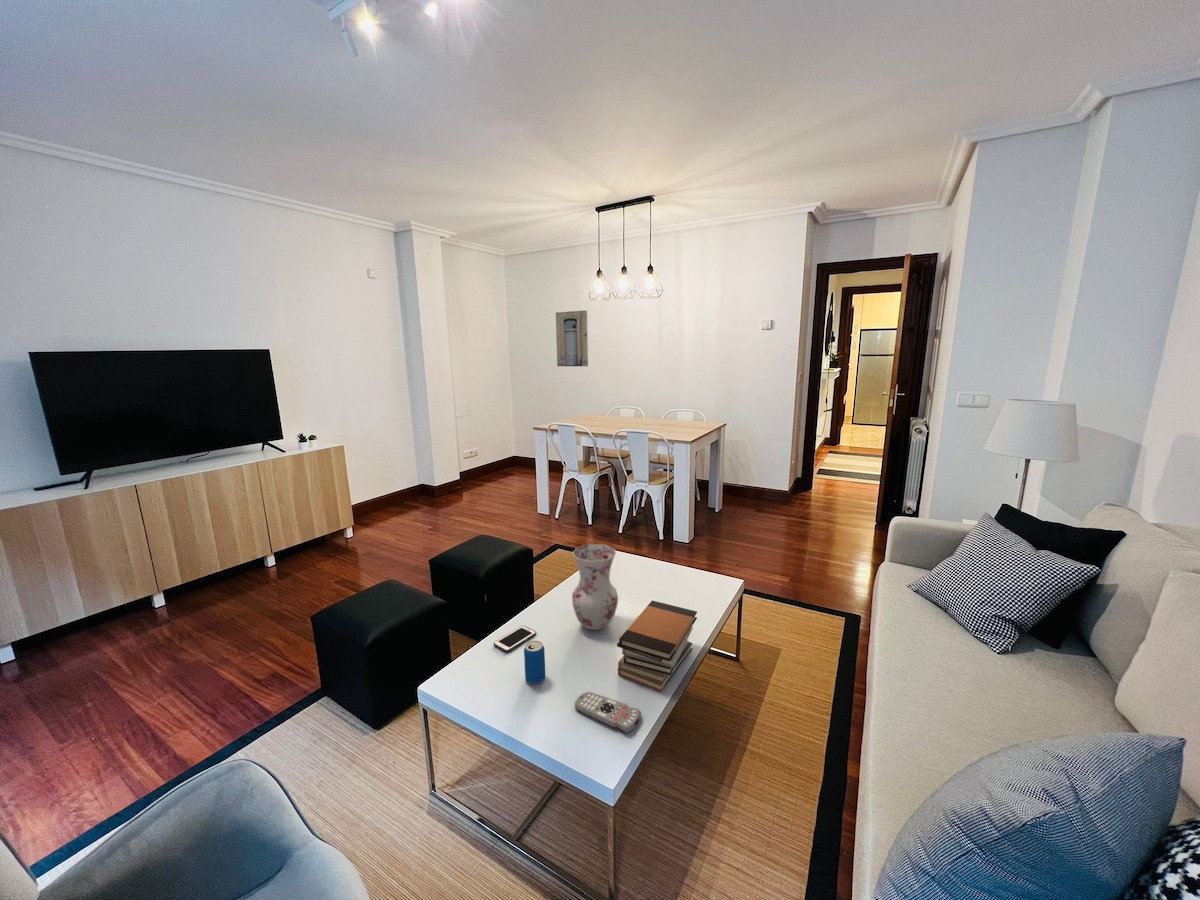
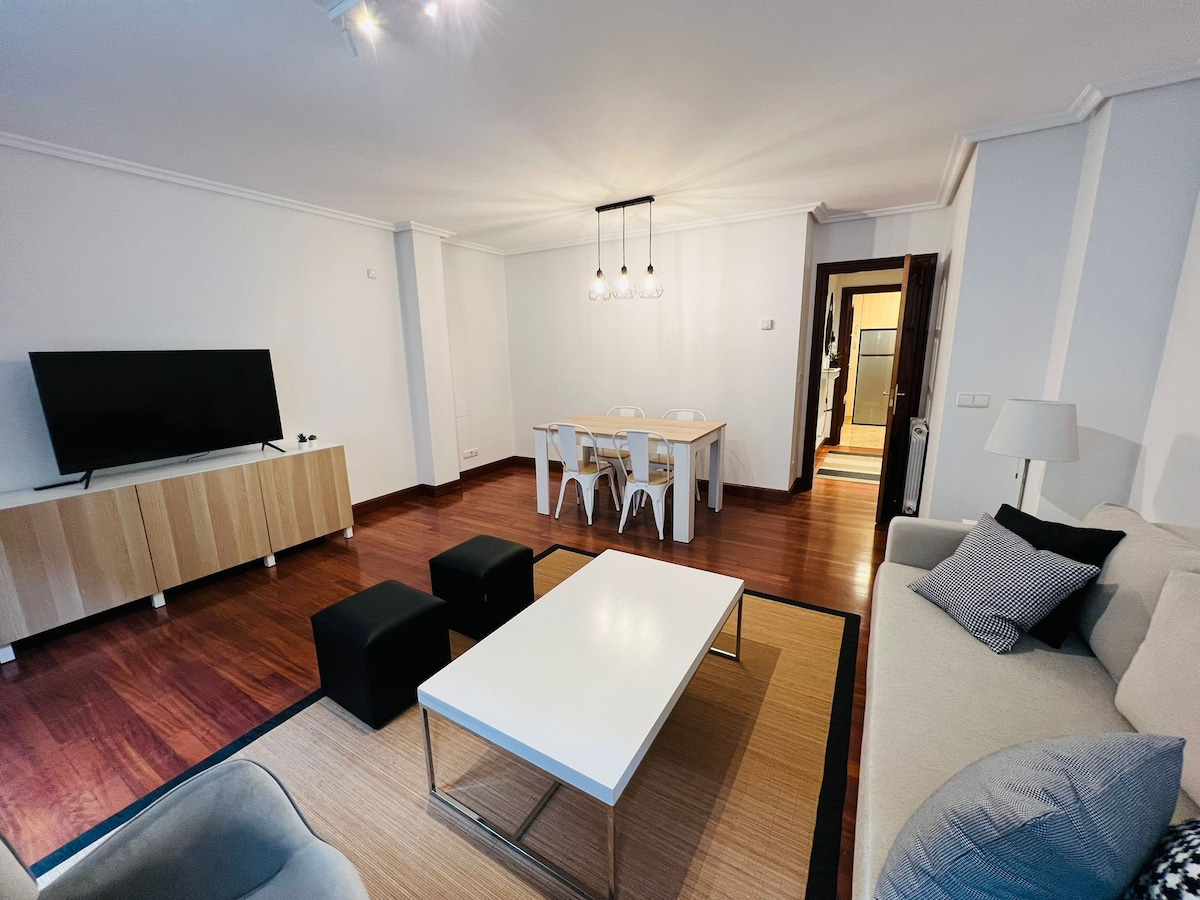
- beverage can [523,640,546,685]
- wall art [555,309,589,367]
- book stack [616,600,698,693]
- cell phone [493,625,537,653]
- vase [571,543,619,631]
- remote control [574,691,642,734]
